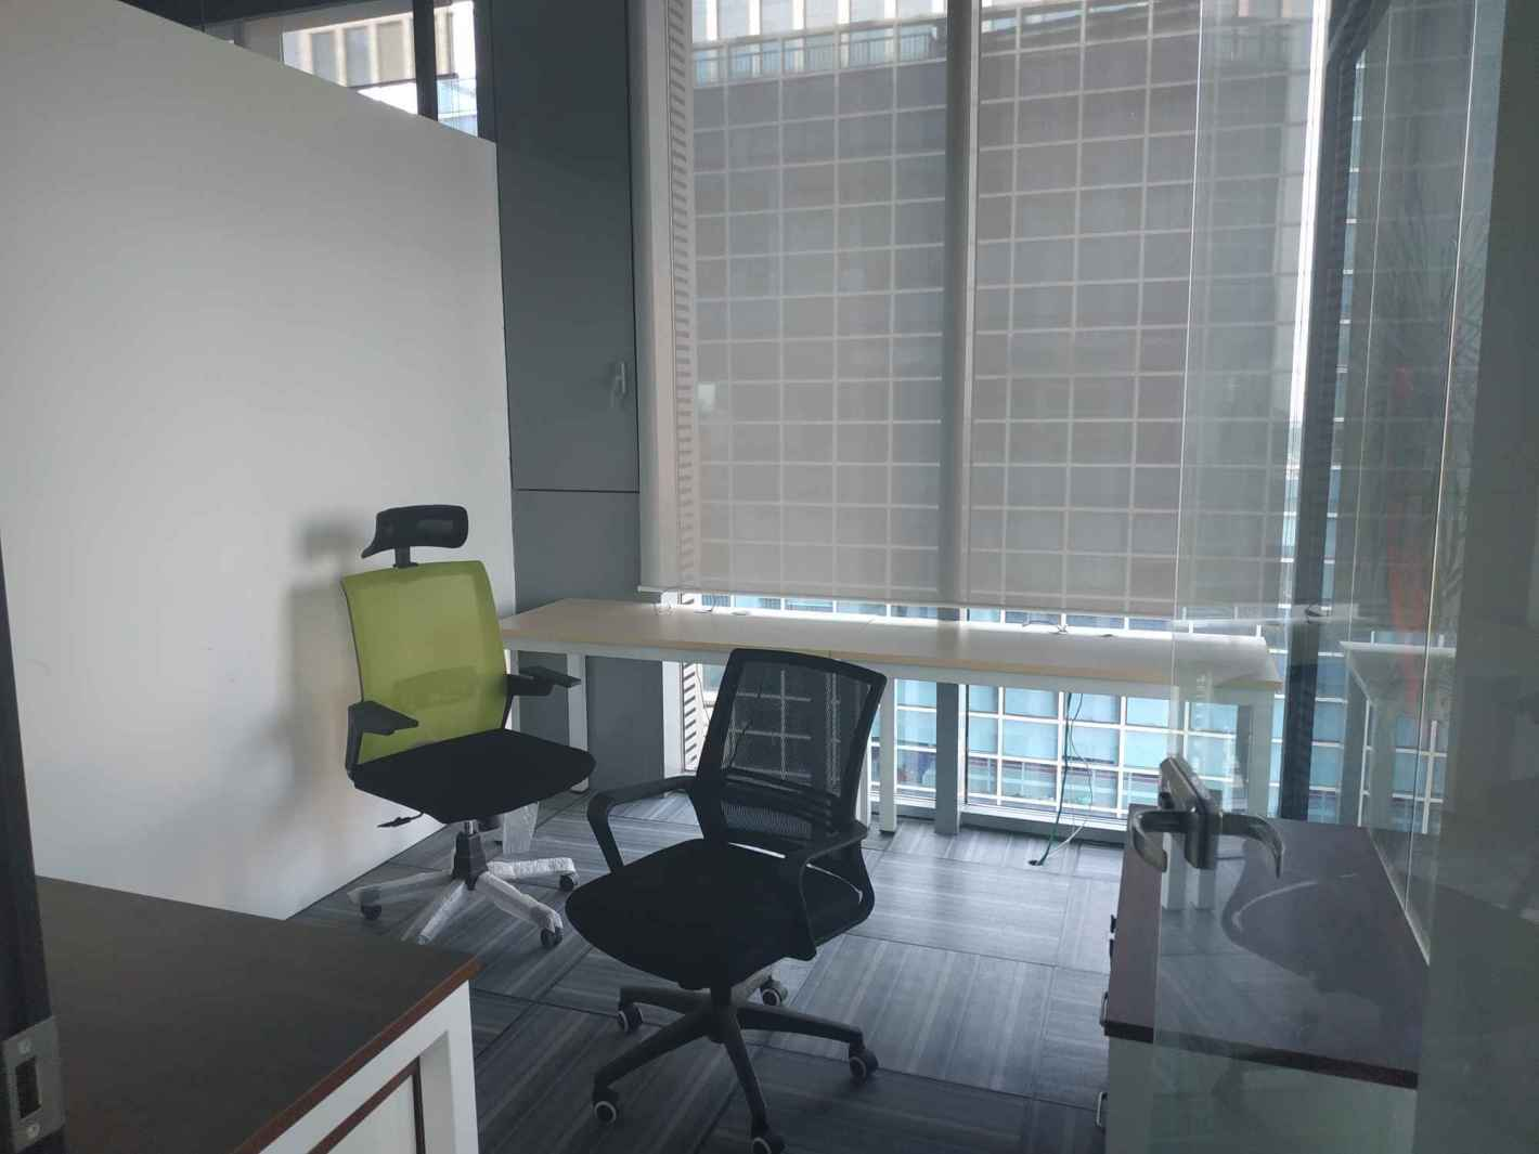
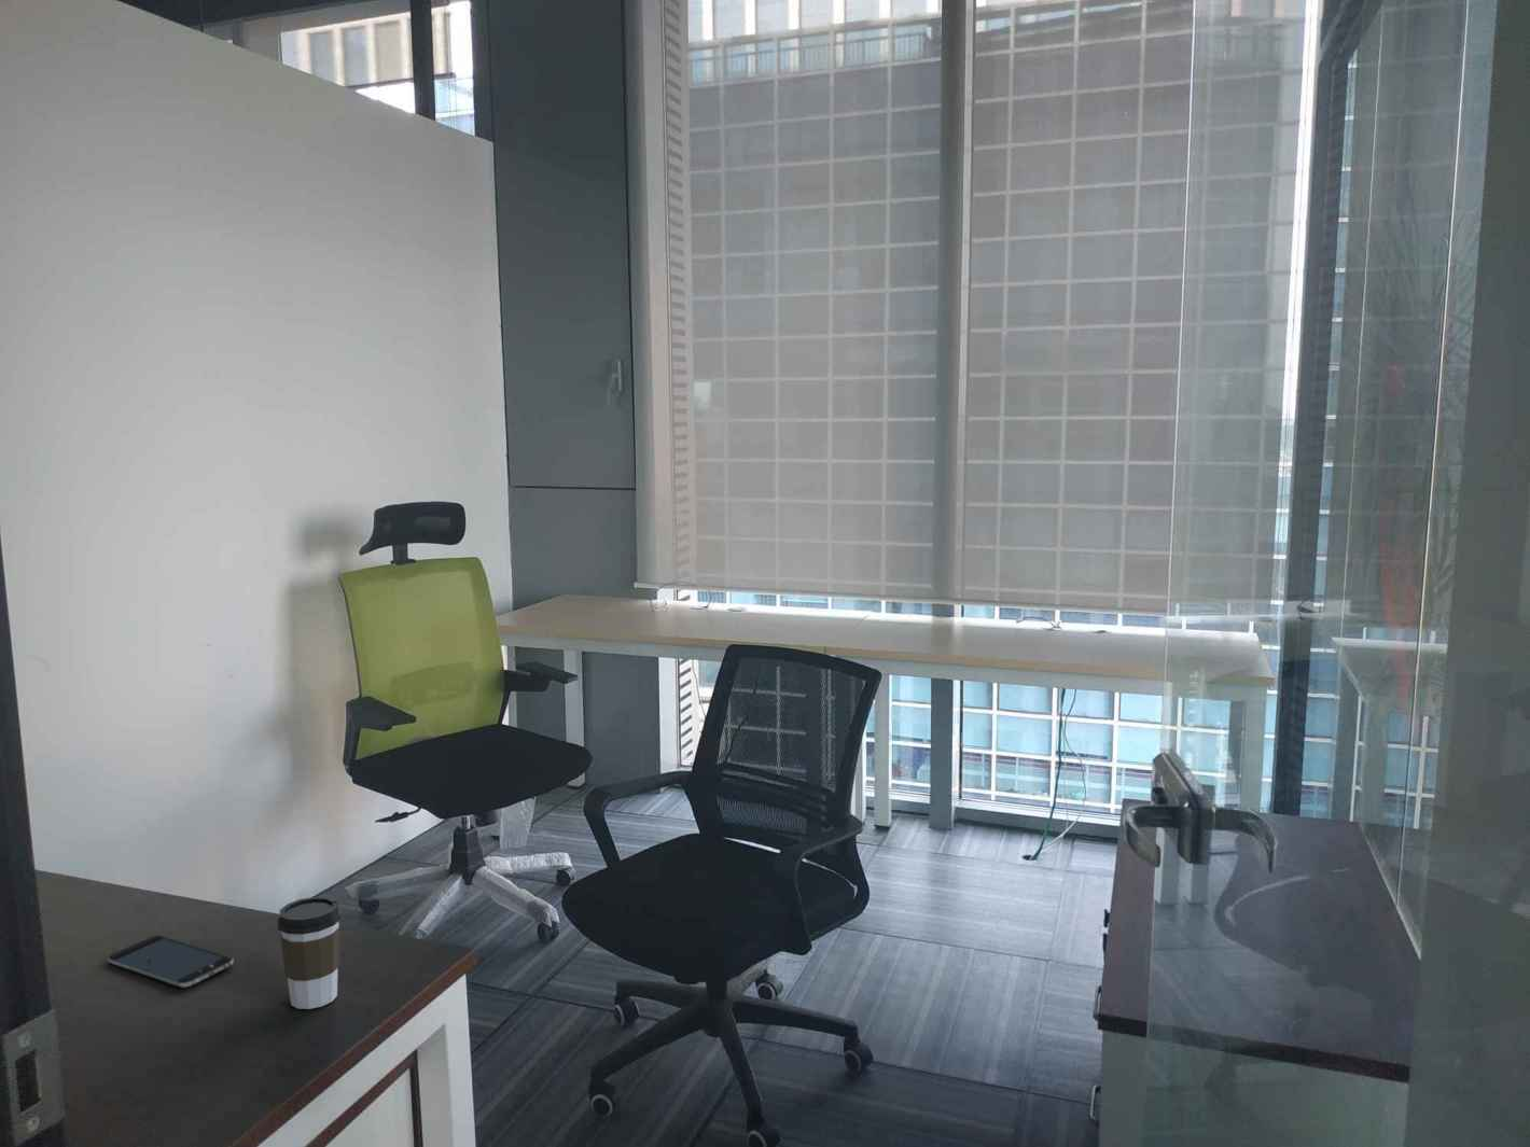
+ smartphone [107,935,235,989]
+ coffee cup [277,896,342,1010]
